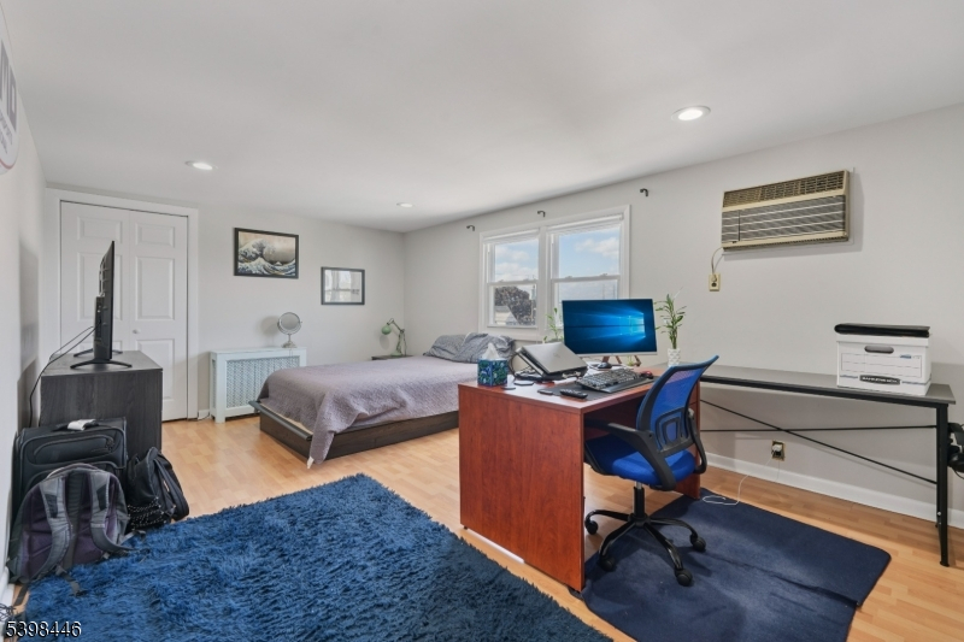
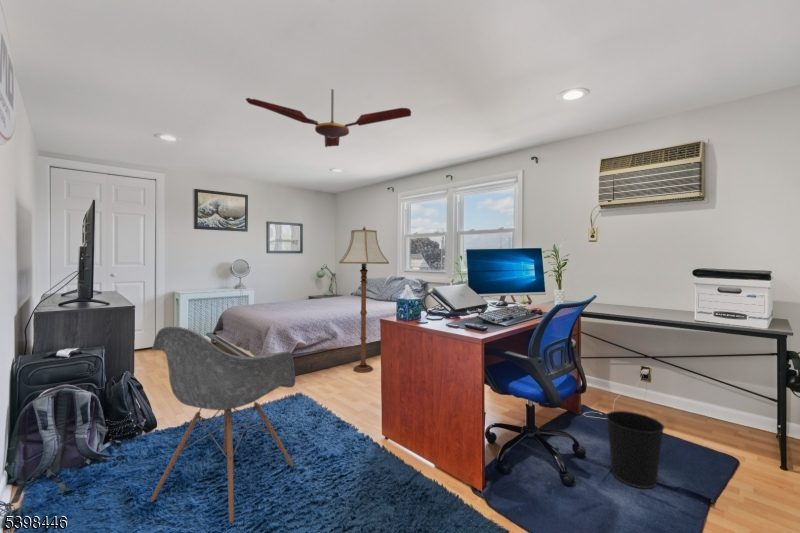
+ armchair [149,326,296,525]
+ wastebasket [605,410,665,490]
+ floor lamp [338,226,390,373]
+ ceiling fan [245,88,412,148]
